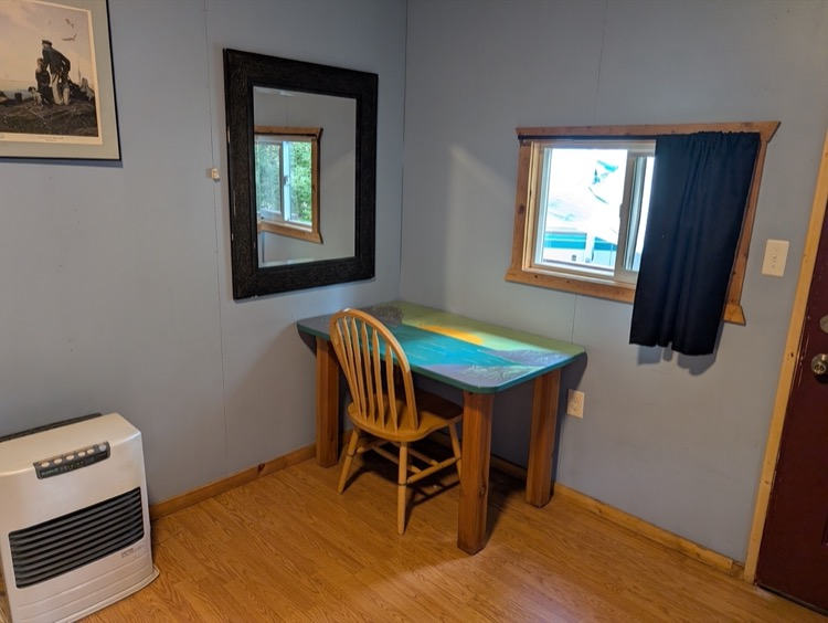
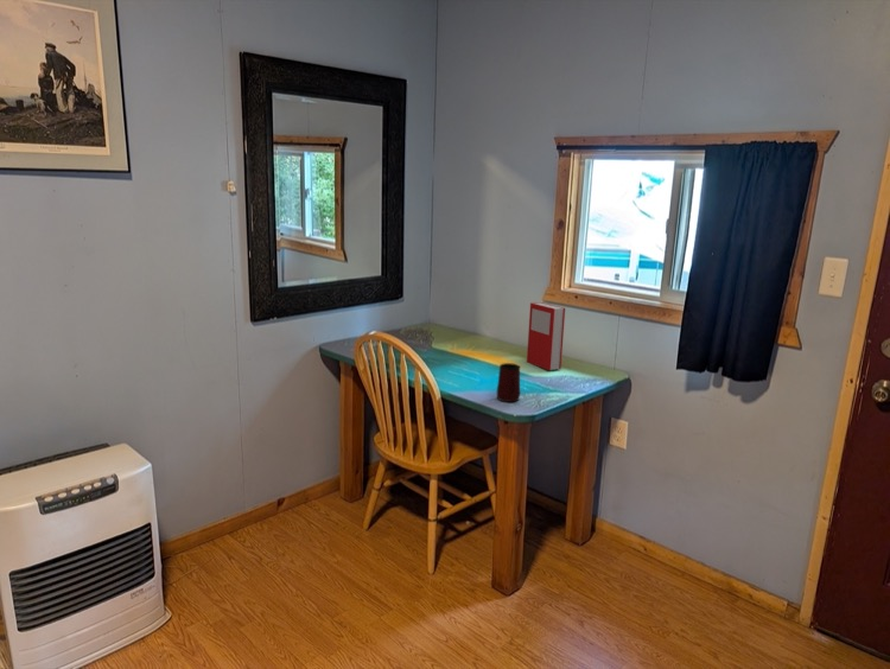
+ mug [496,362,521,403]
+ book [526,301,566,371]
